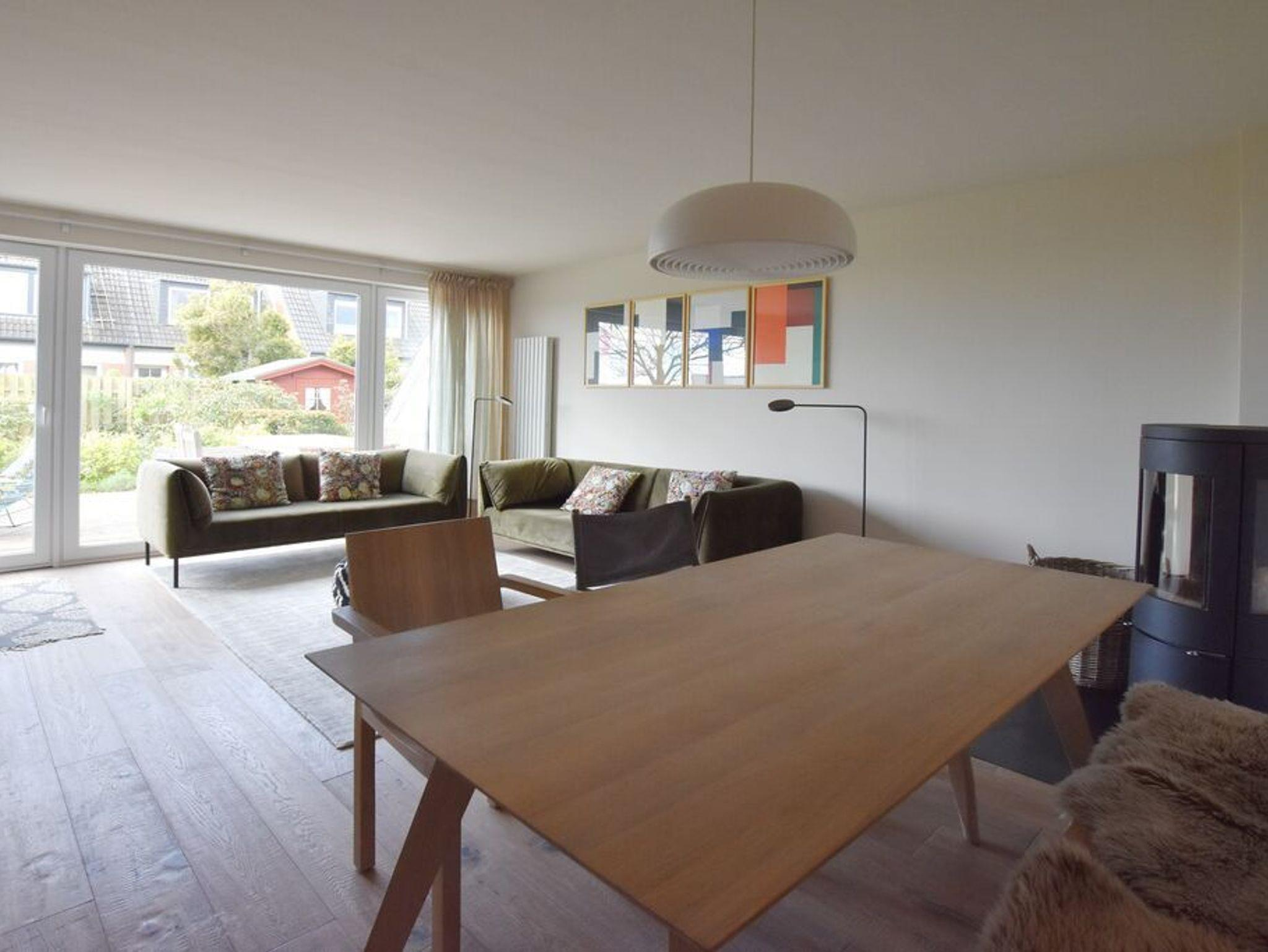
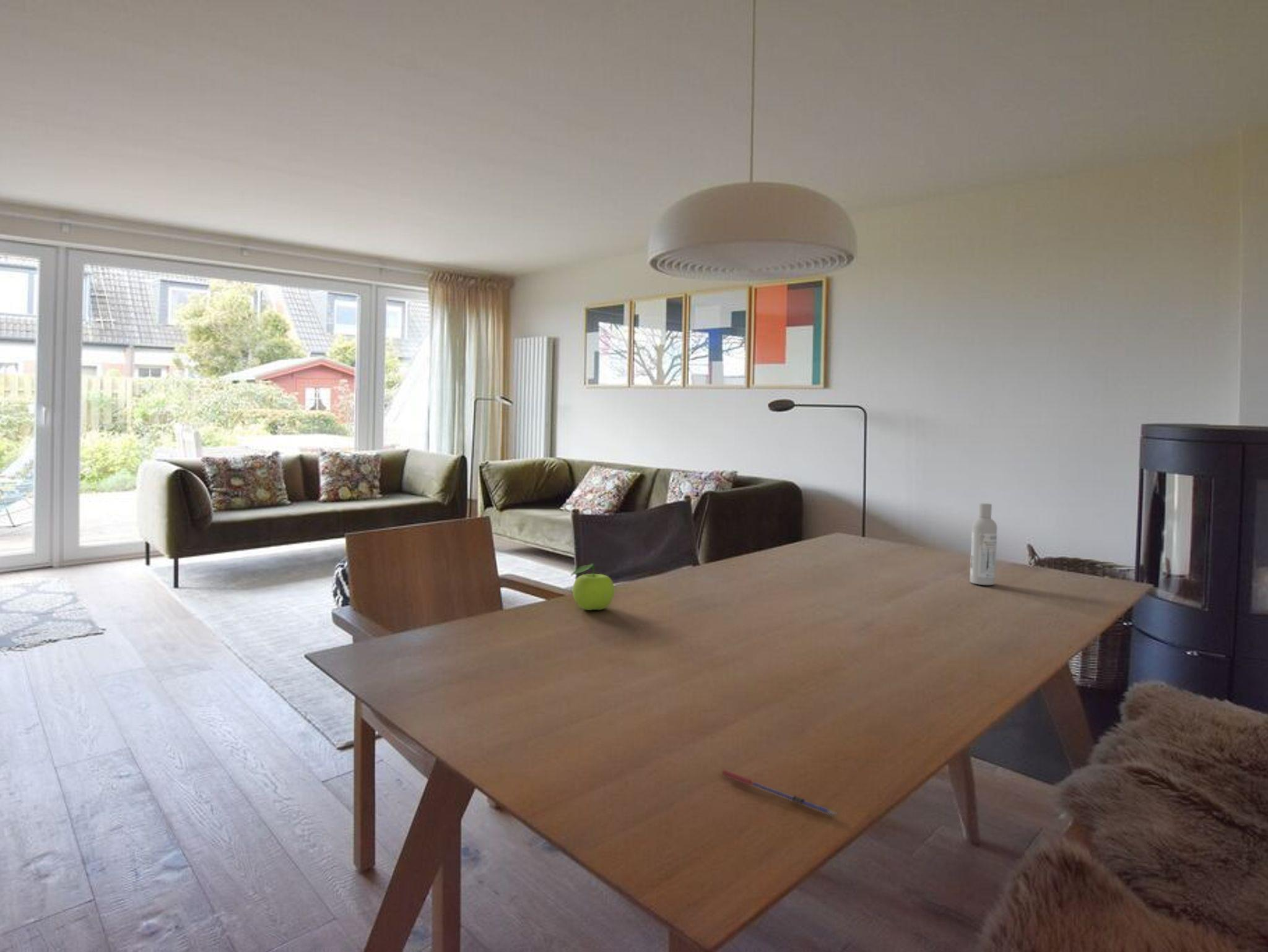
+ fruit [570,563,615,611]
+ bottle [970,503,997,586]
+ pen [721,769,837,817]
